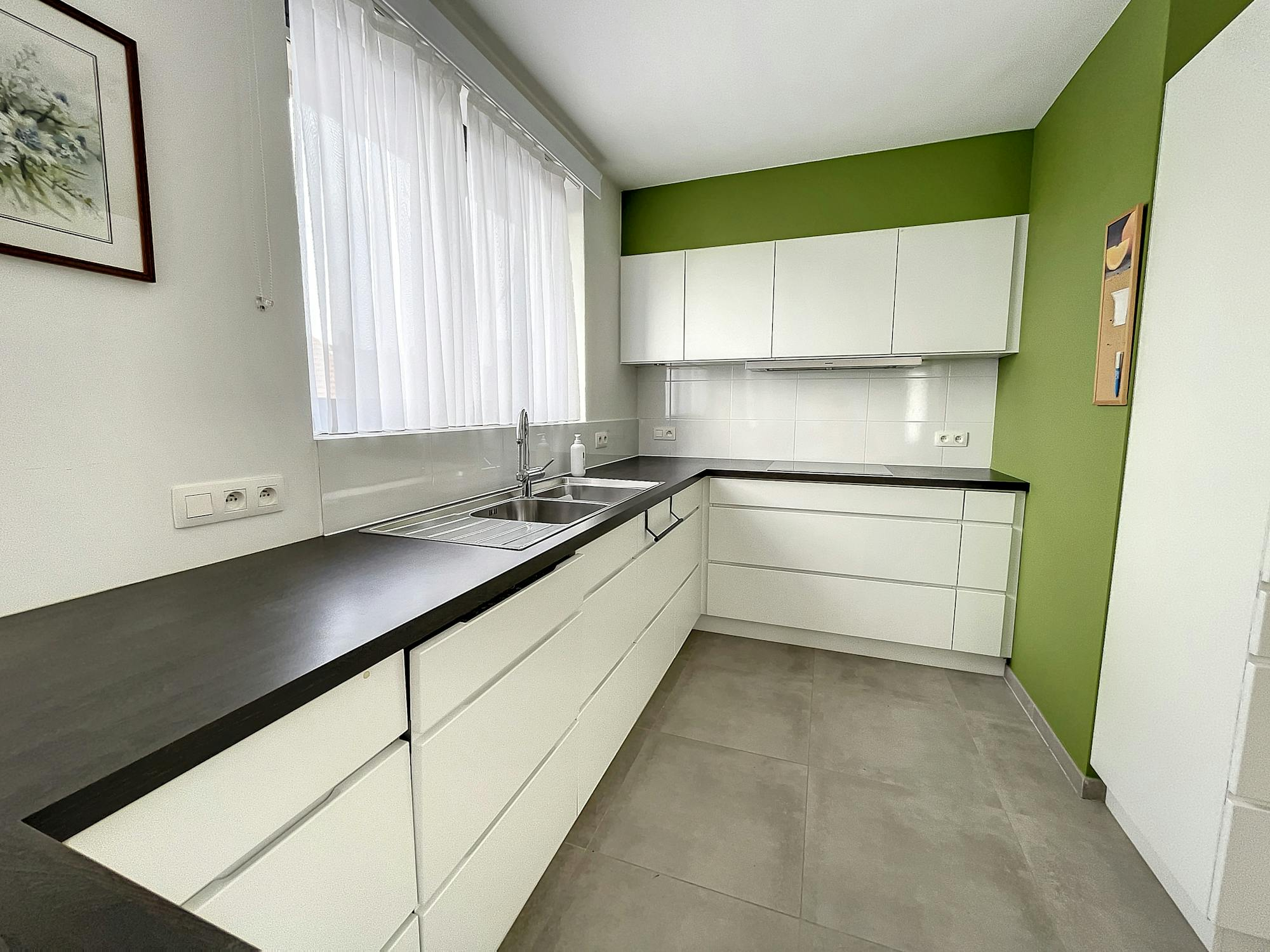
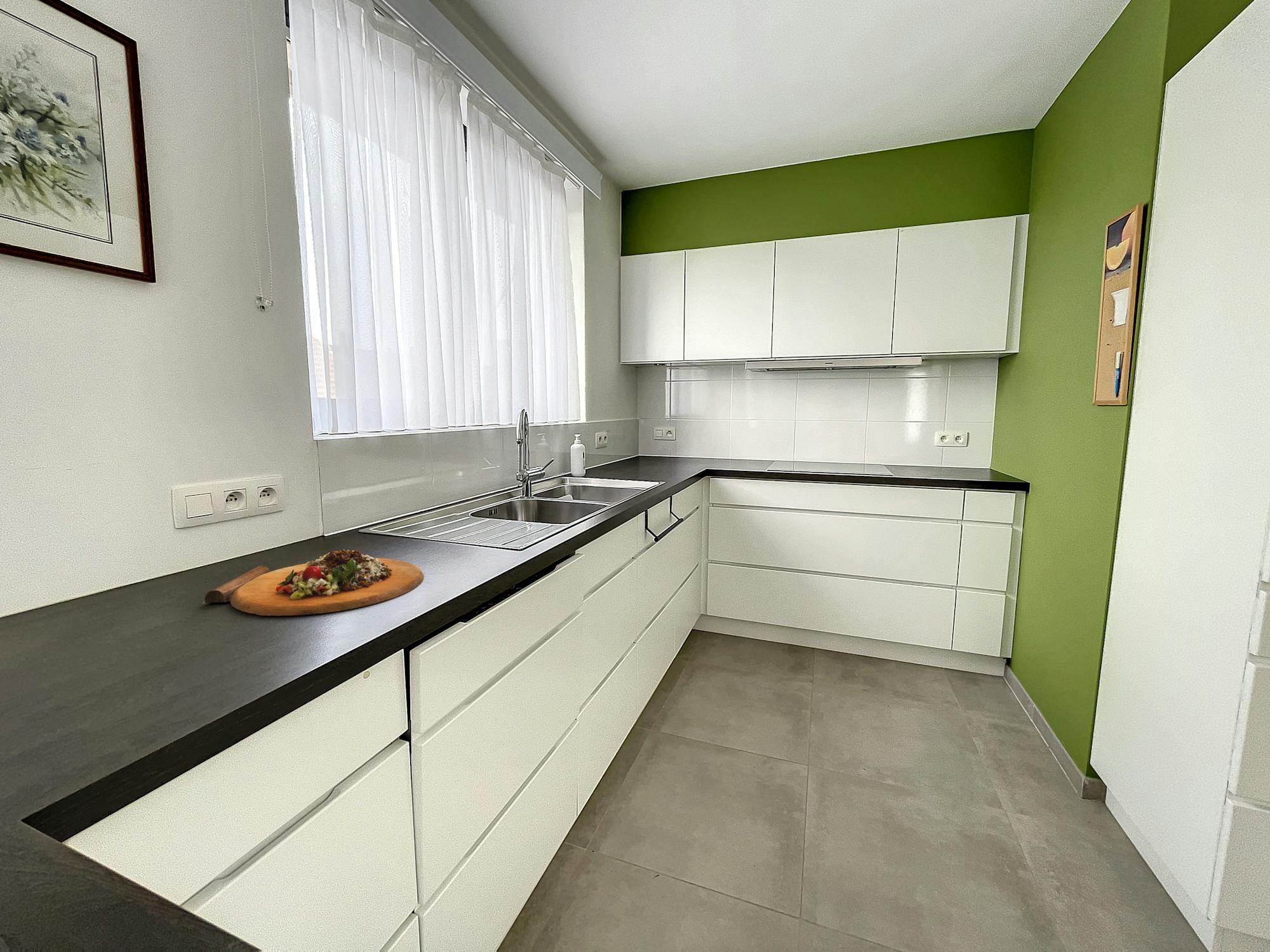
+ cutting board [203,549,424,616]
